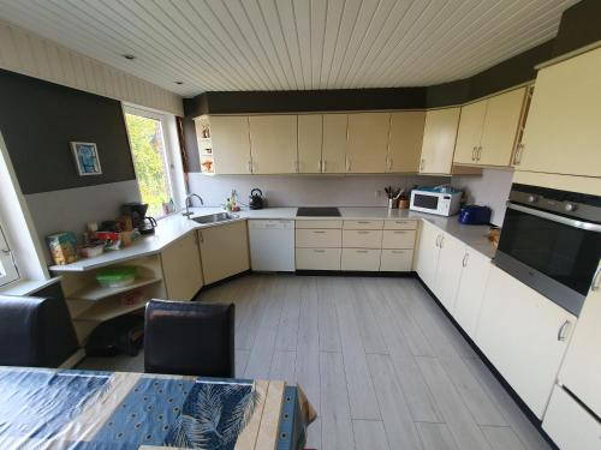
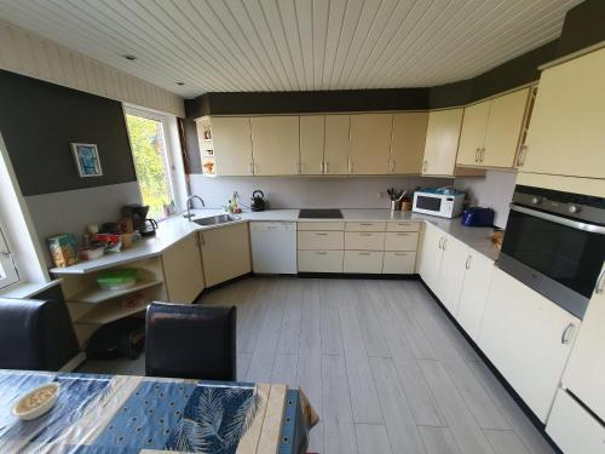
+ legume [8,377,70,421]
